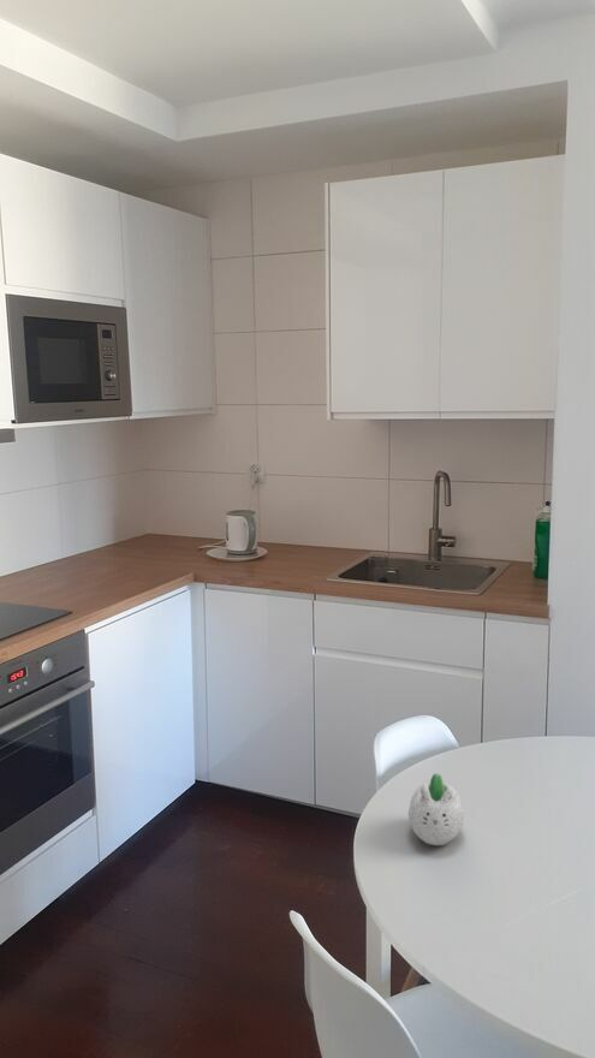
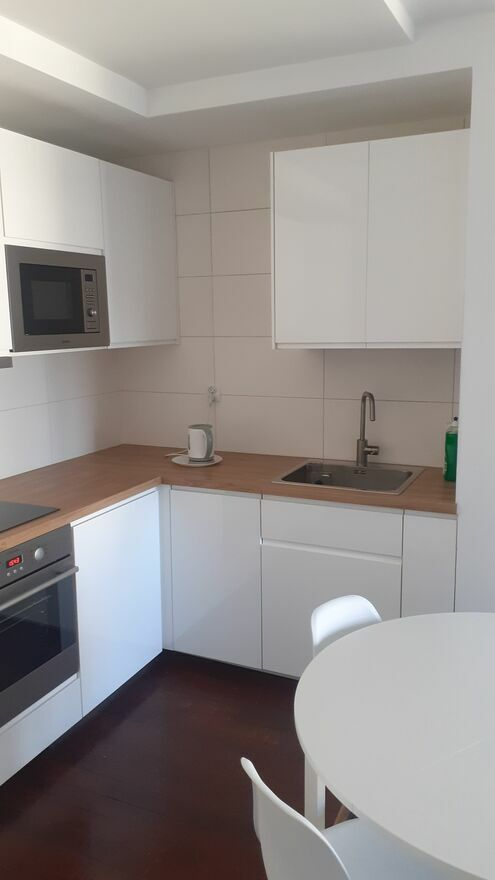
- succulent planter [407,772,465,846]
